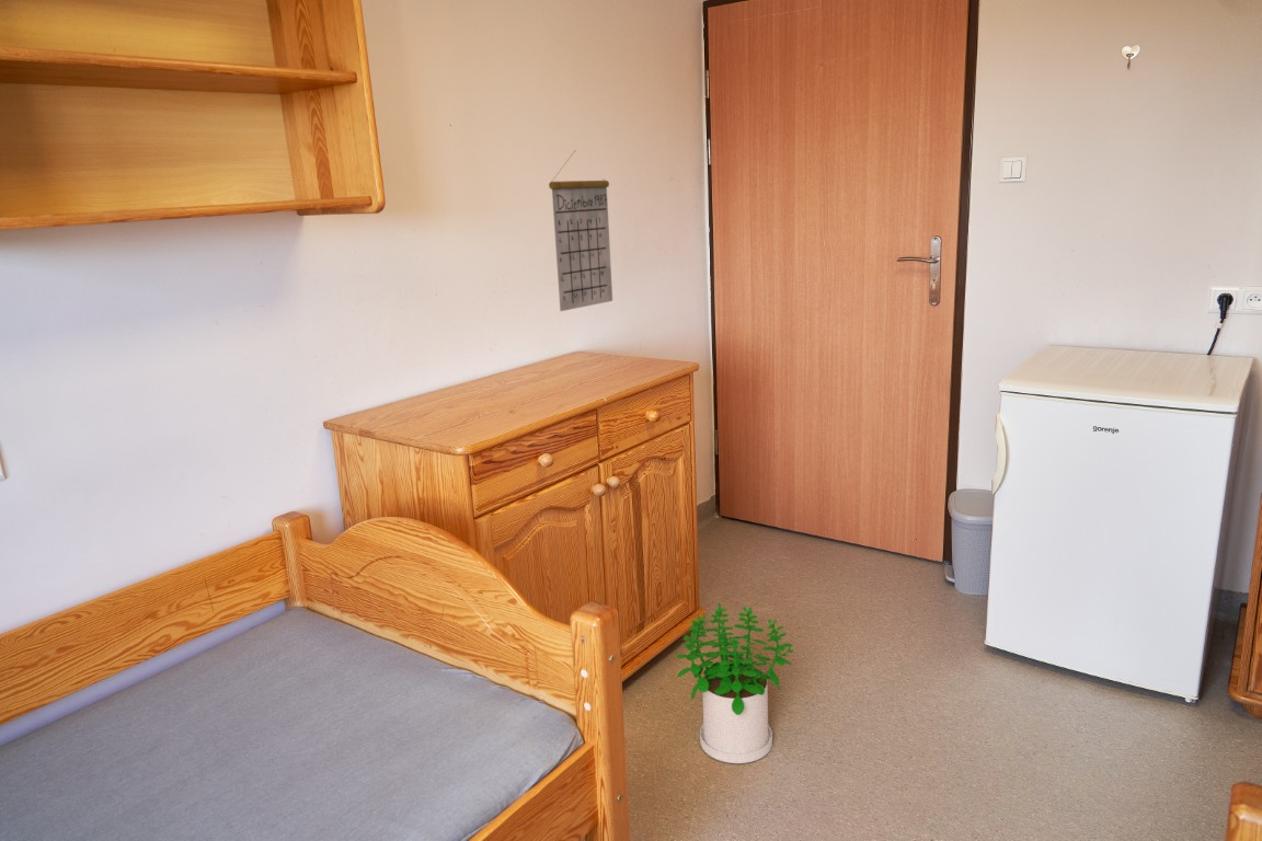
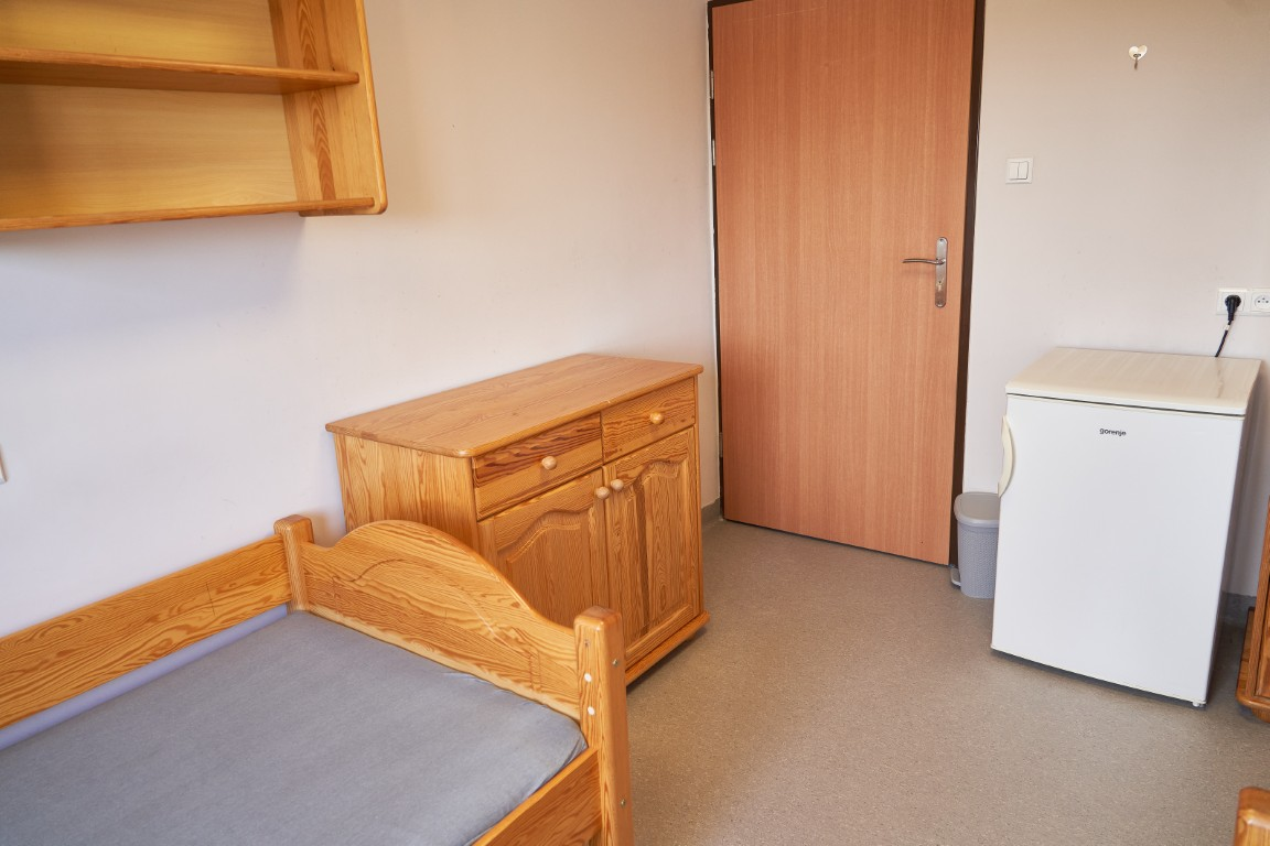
- potted plant [675,602,794,764]
- calendar [548,151,613,312]
